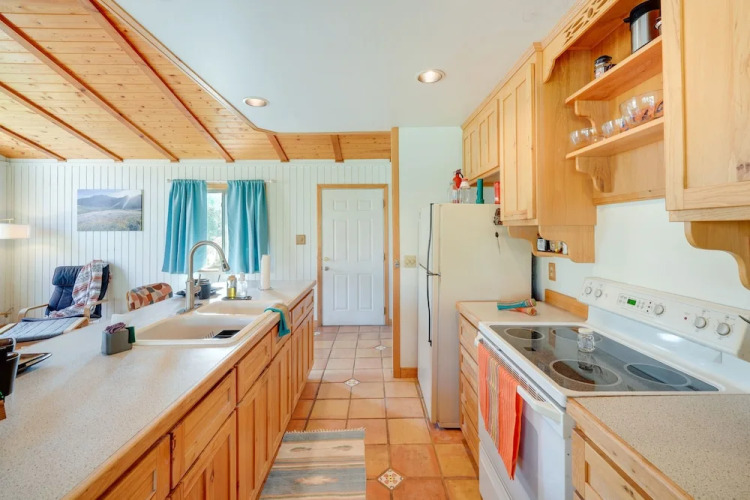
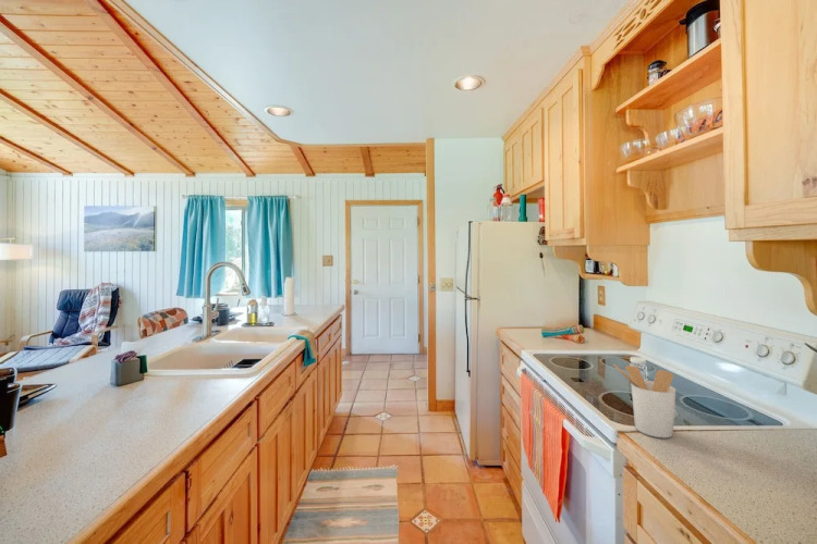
+ utensil holder [613,363,676,438]
